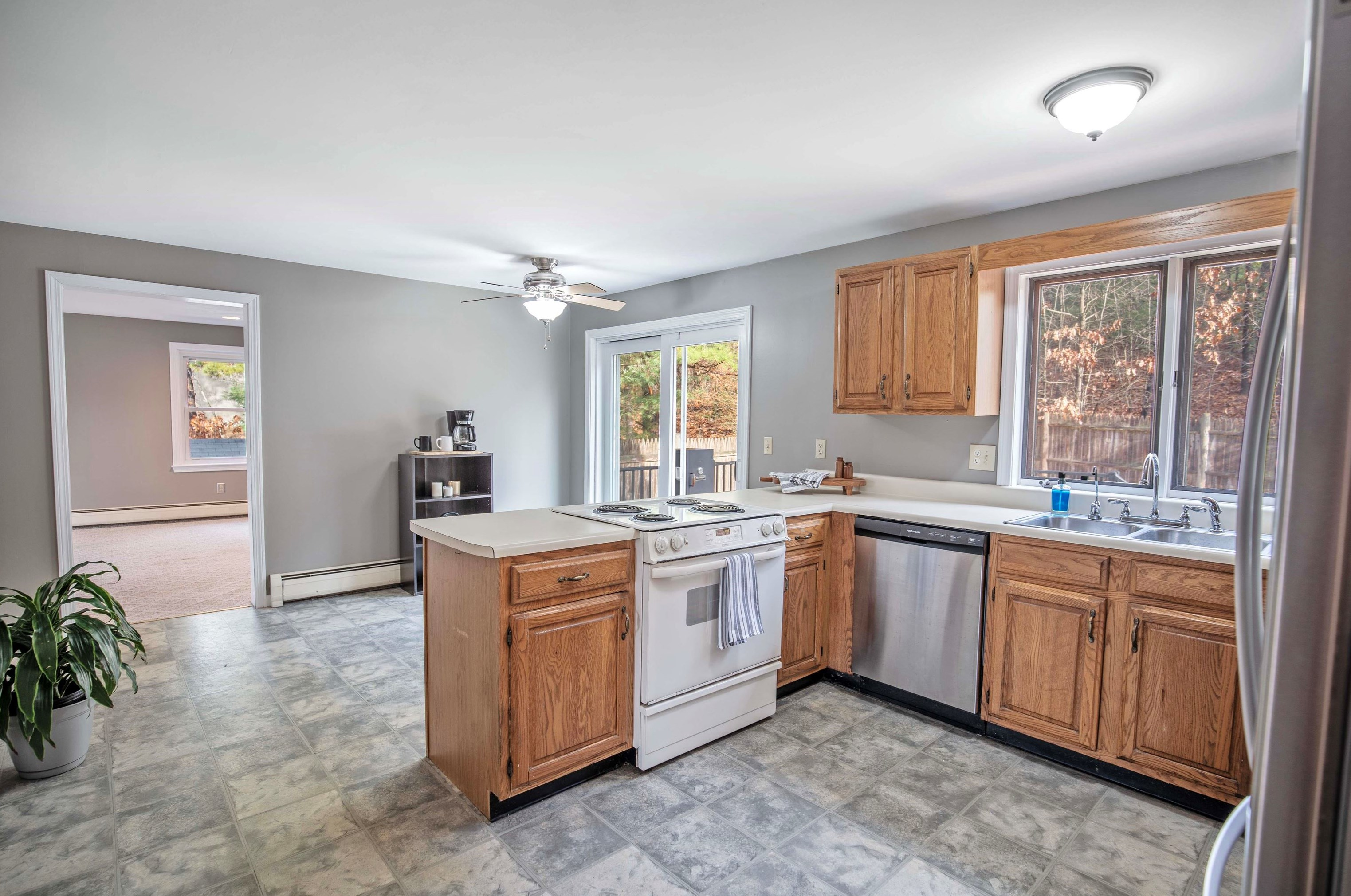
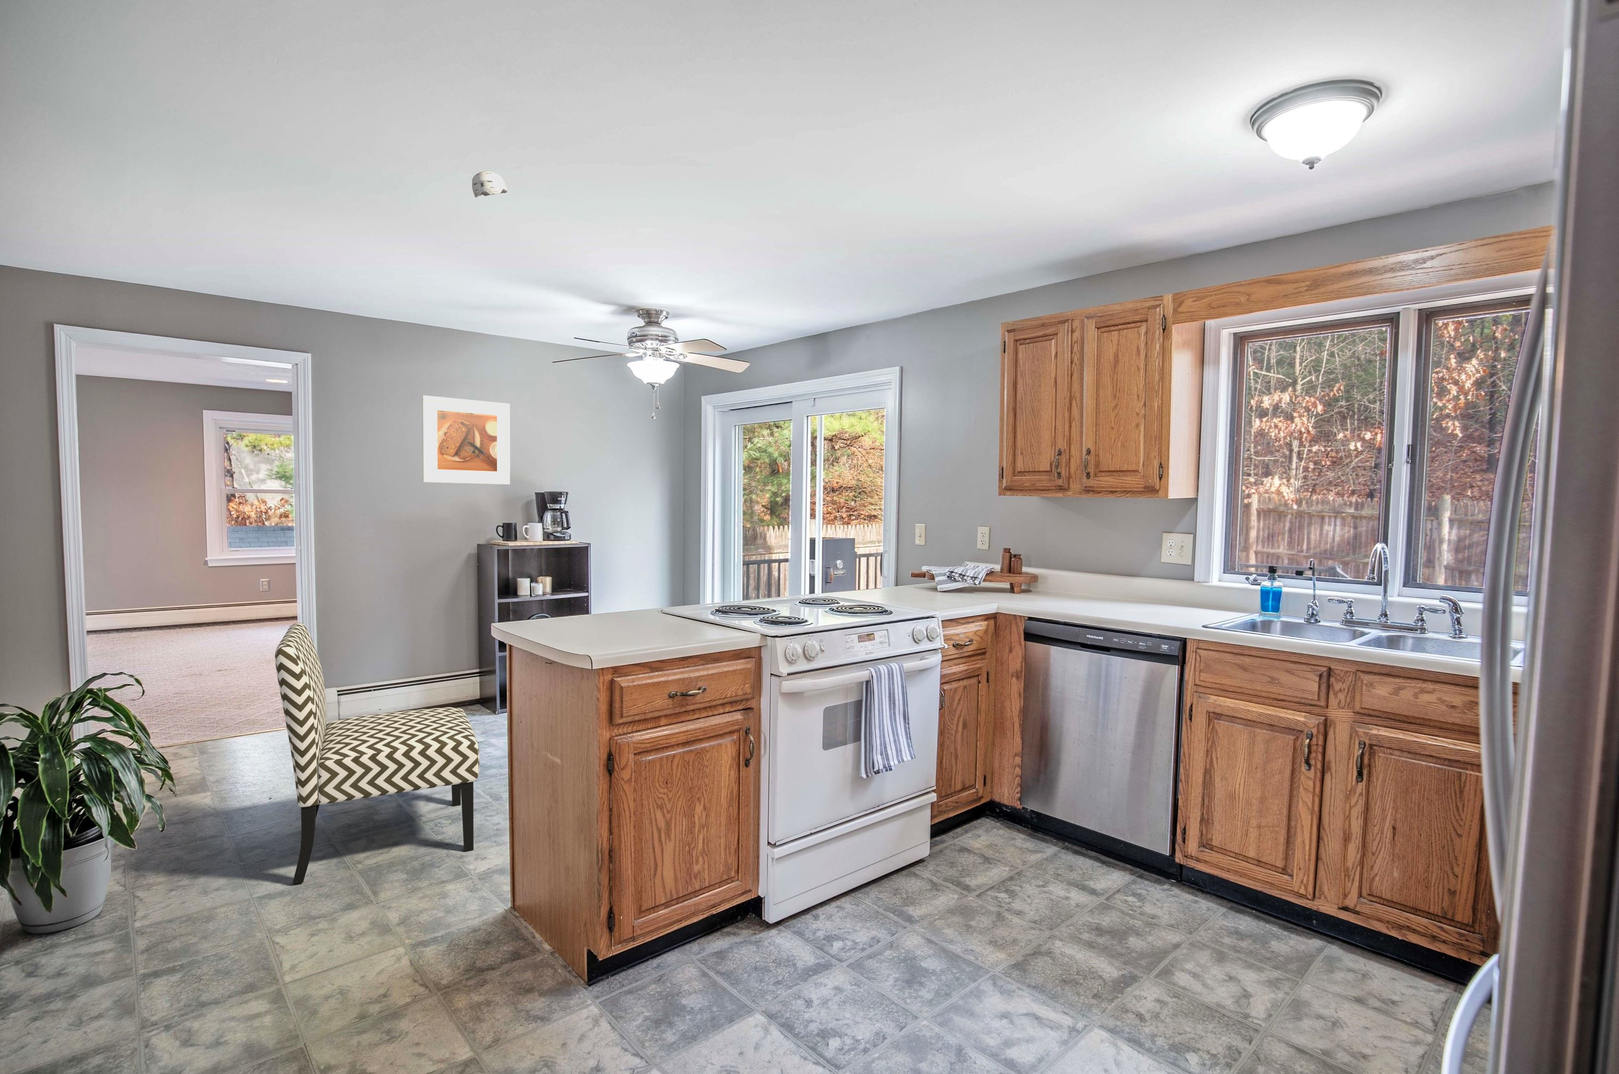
+ smoke detector [471,170,508,198]
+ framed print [422,394,511,485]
+ chair [274,622,481,885]
